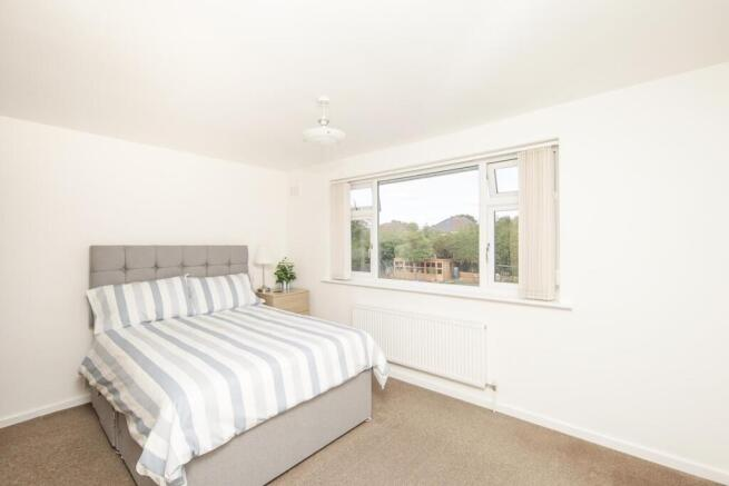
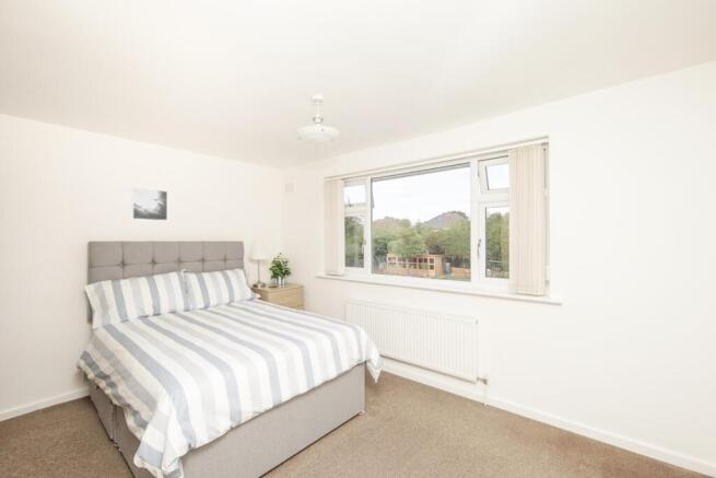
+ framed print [130,186,169,222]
